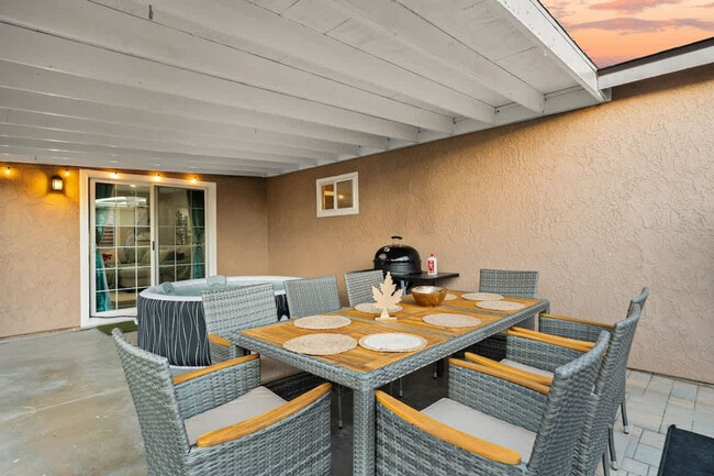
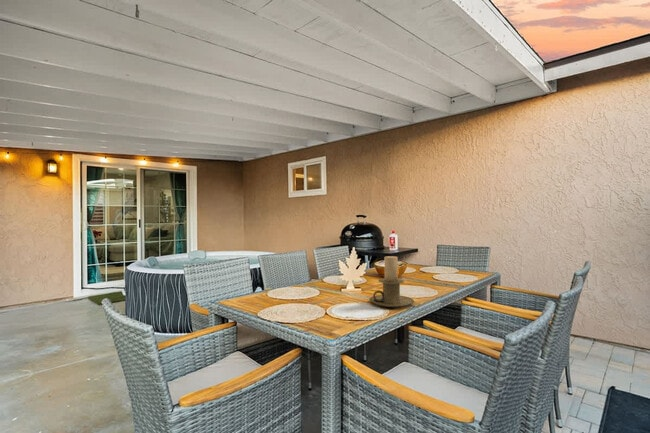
+ candle holder [368,255,415,308]
